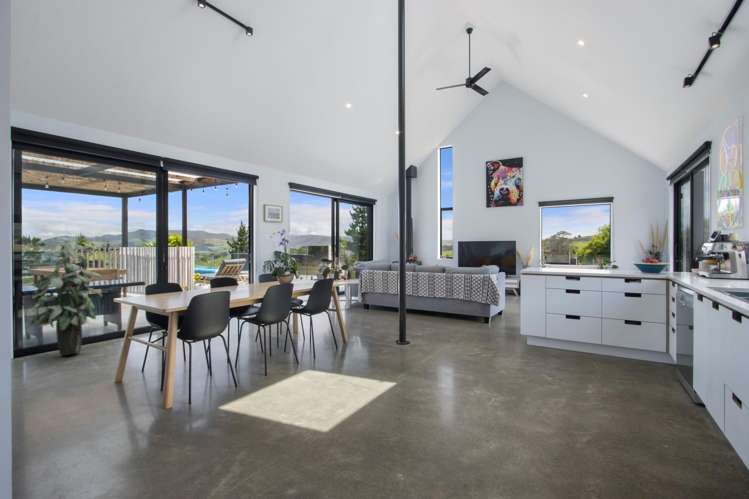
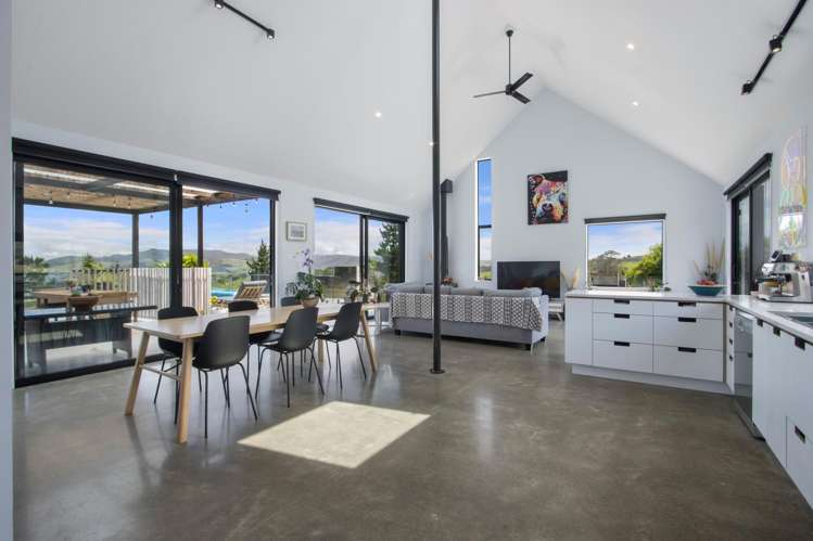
- indoor plant [28,236,103,357]
